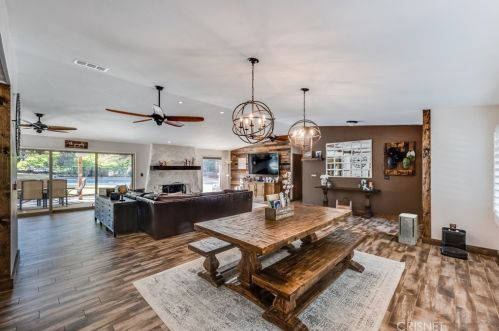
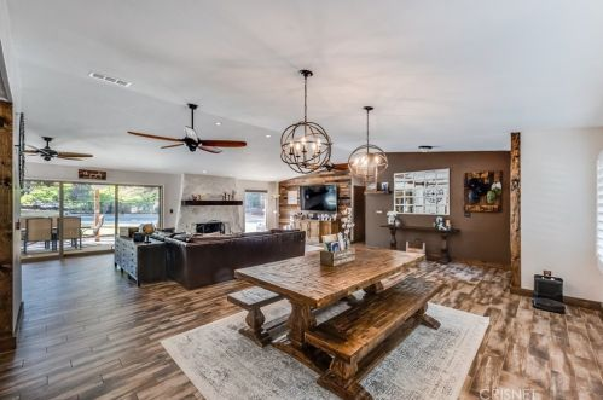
- air purifier [398,212,419,246]
